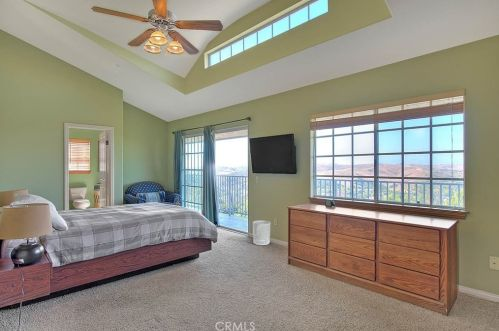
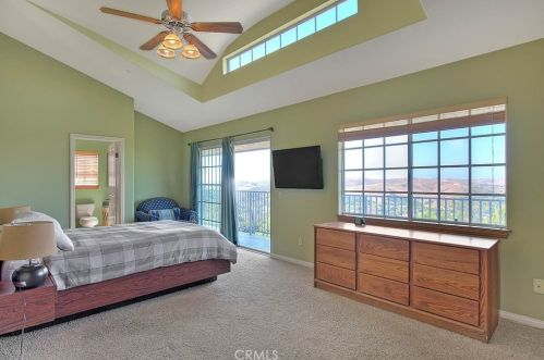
- waste bin [252,220,271,246]
